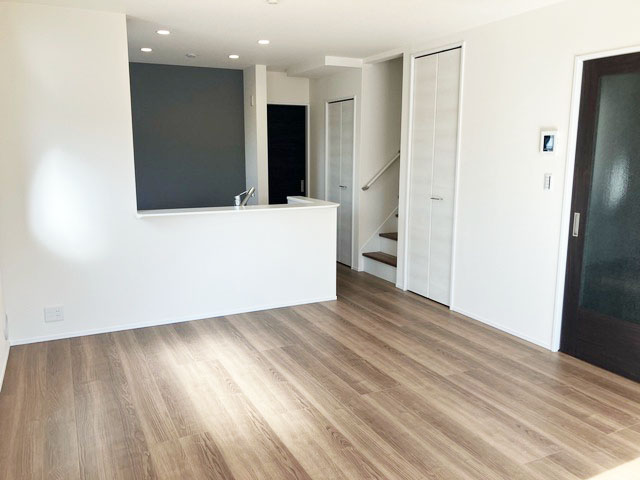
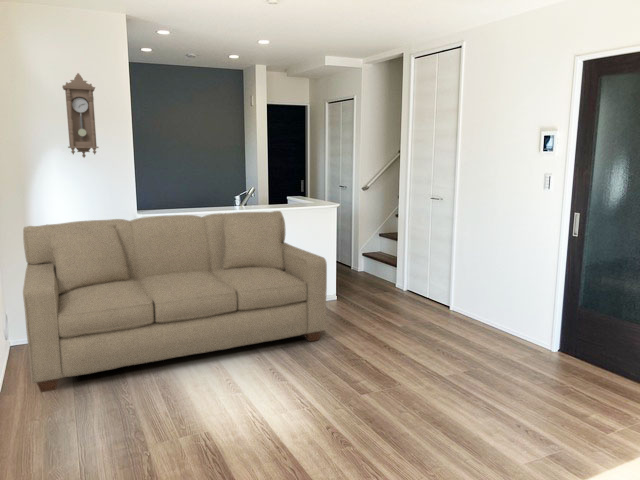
+ sofa [22,210,328,393]
+ pendulum clock [61,72,100,159]
